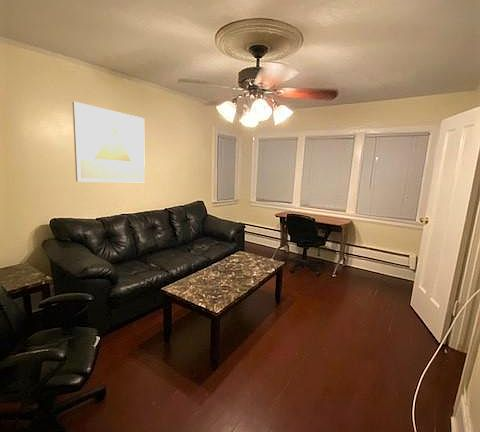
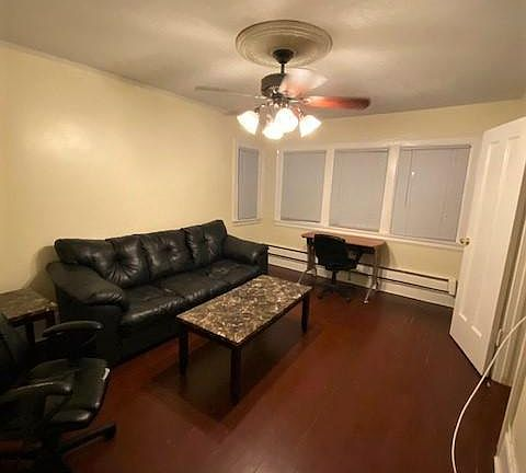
- wall art [71,101,146,183]
